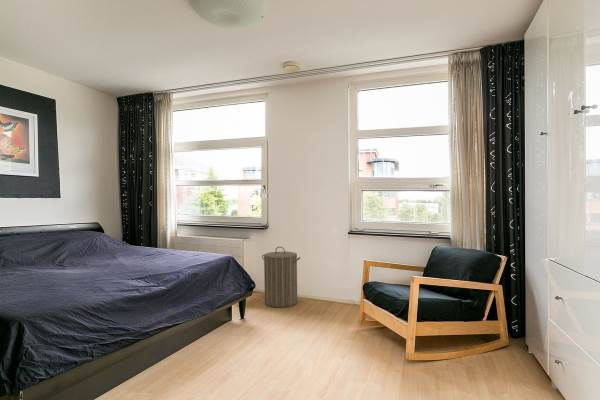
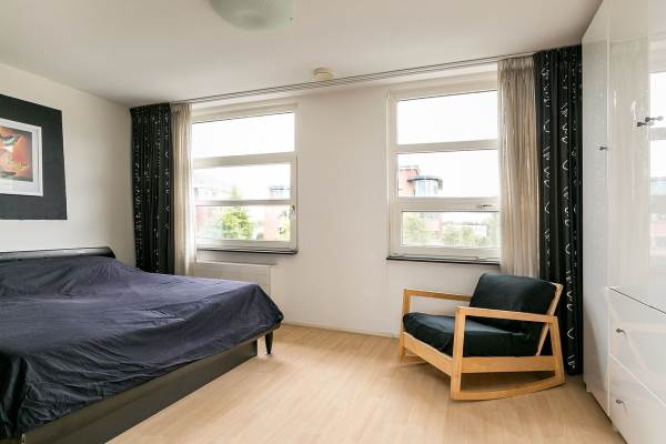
- laundry hamper [261,246,301,308]
